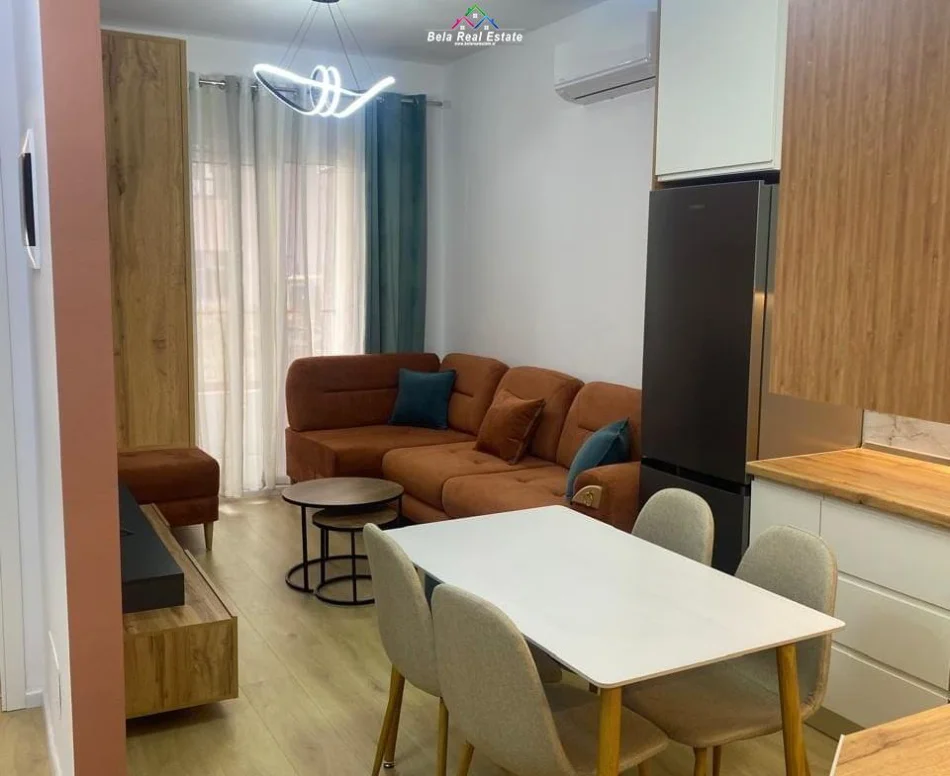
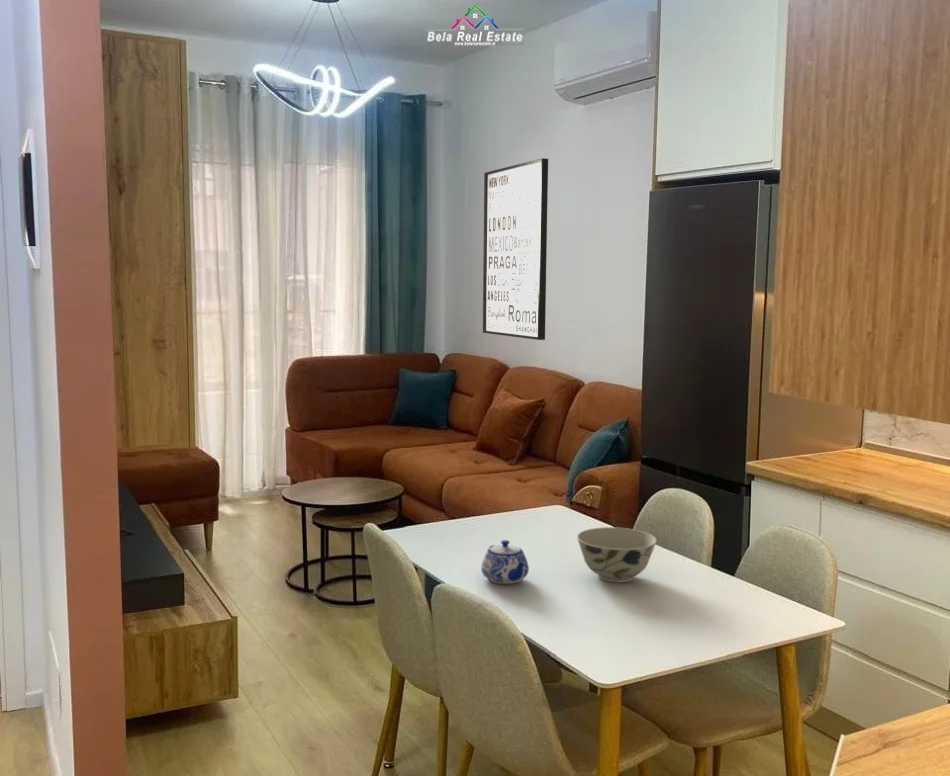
+ bowl [576,526,658,583]
+ wall art [482,157,549,341]
+ teapot [480,539,530,585]
